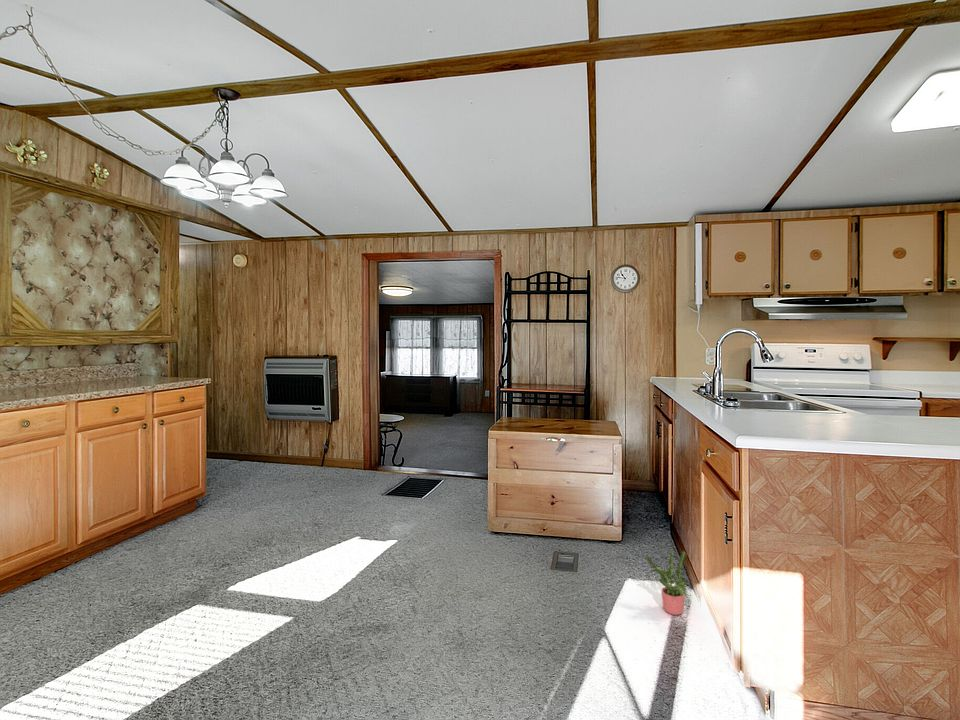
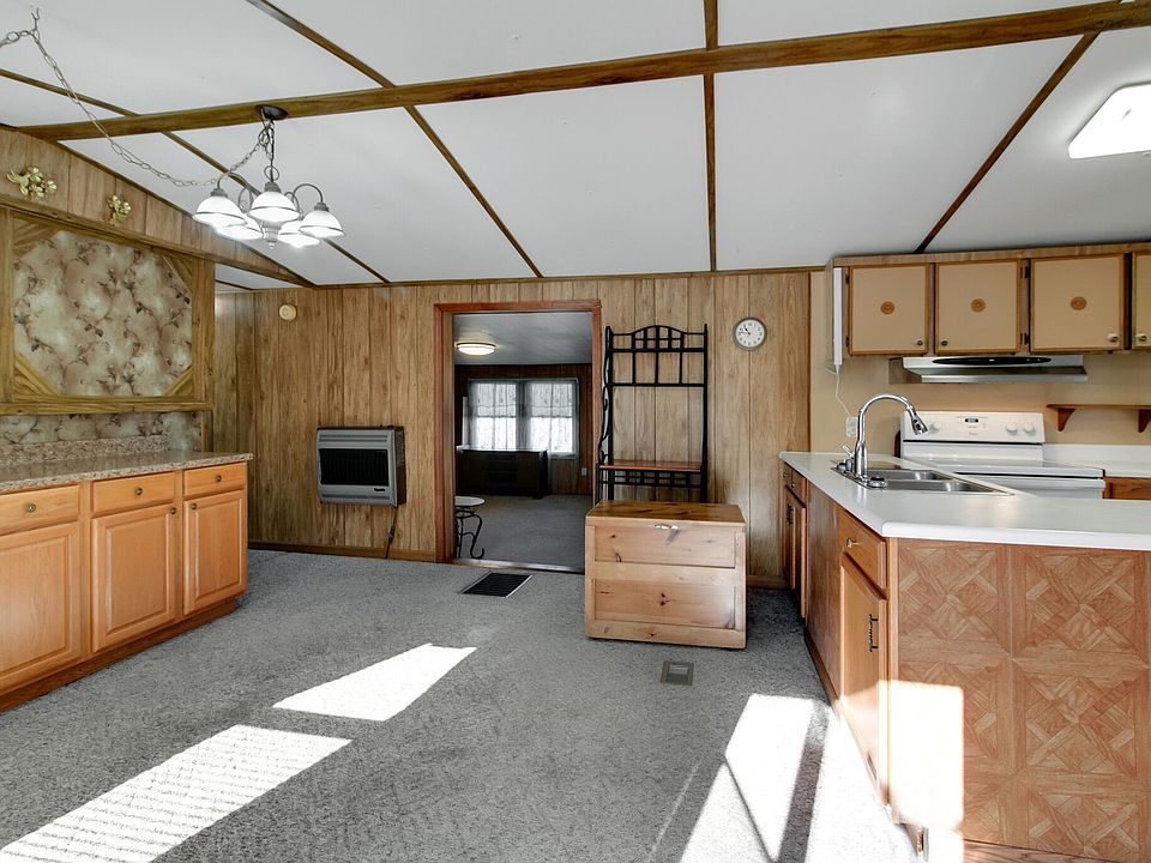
- potted plant [645,549,688,616]
